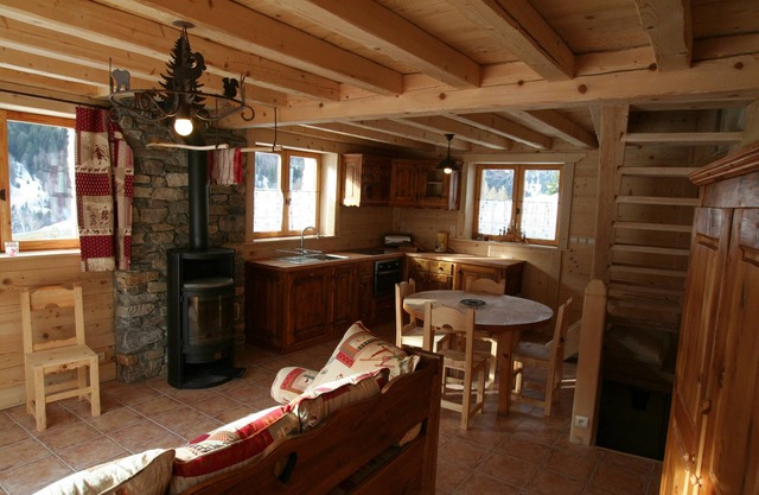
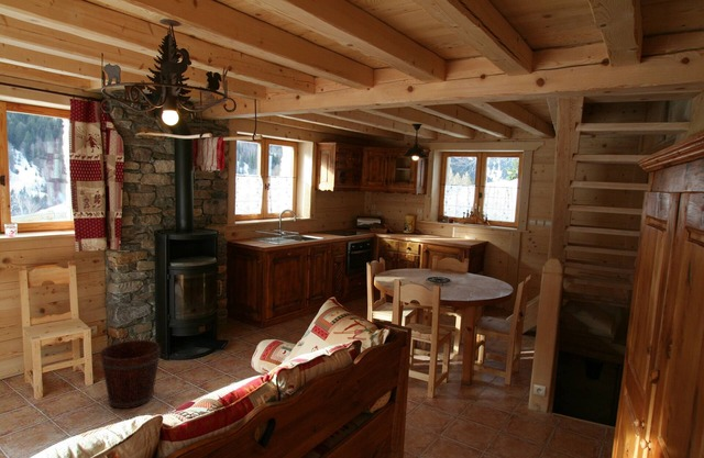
+ bucket [99,339,162,410]
